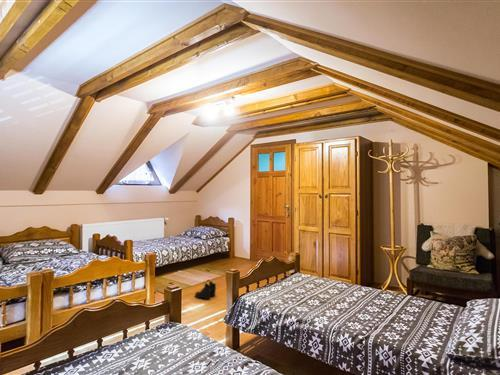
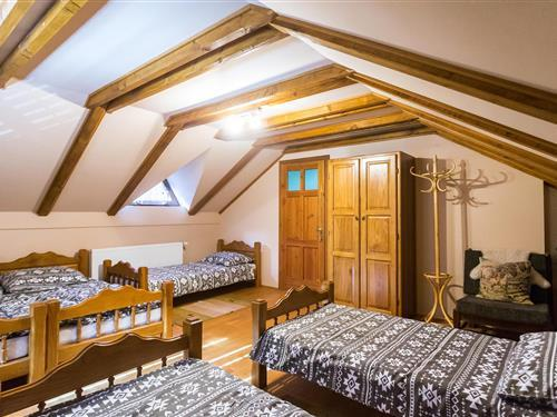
- boots [194,280,217,300]
